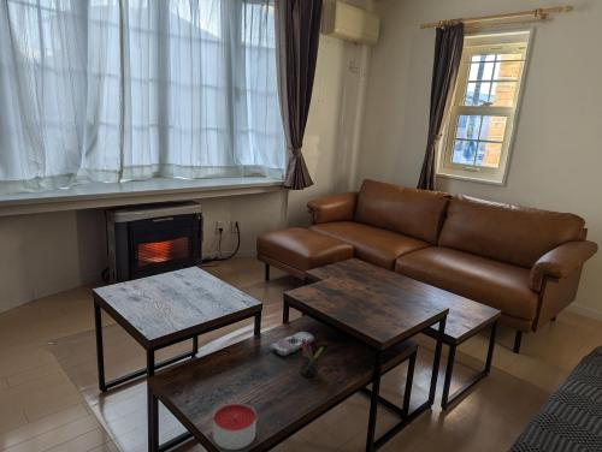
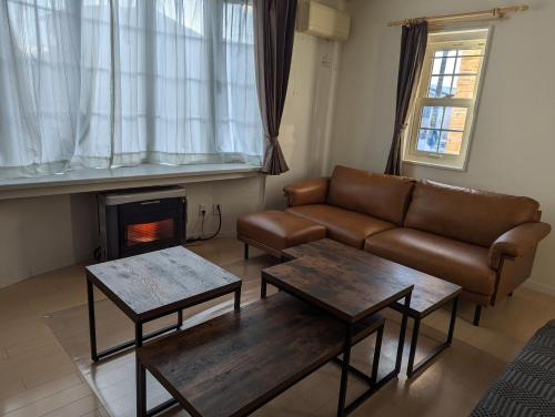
- candle [212,402,258,451]
- pen holder [300,339,324,379]
- remote control [268,331,315,357]
